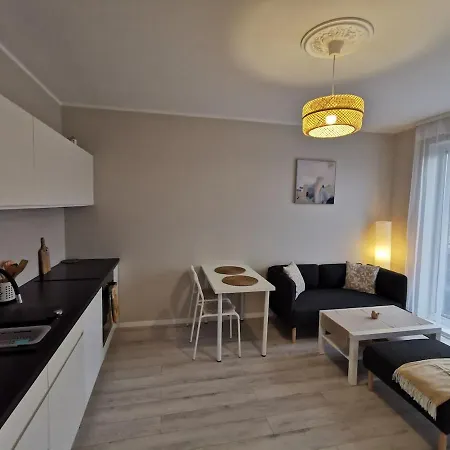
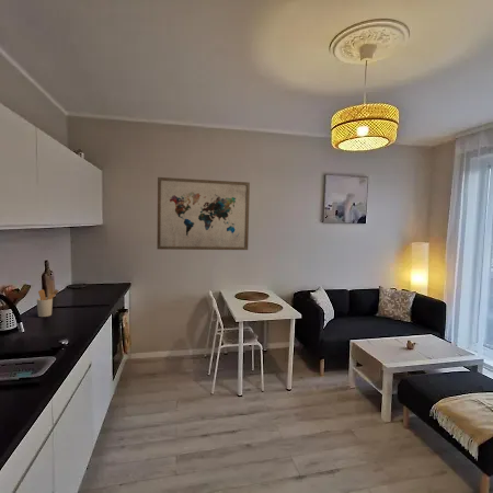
+ wall art [156,176,251,251]
+ utensil holder [36,288,59,318]
